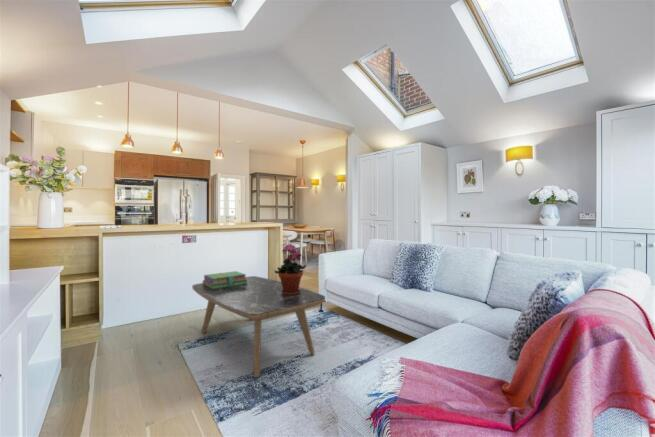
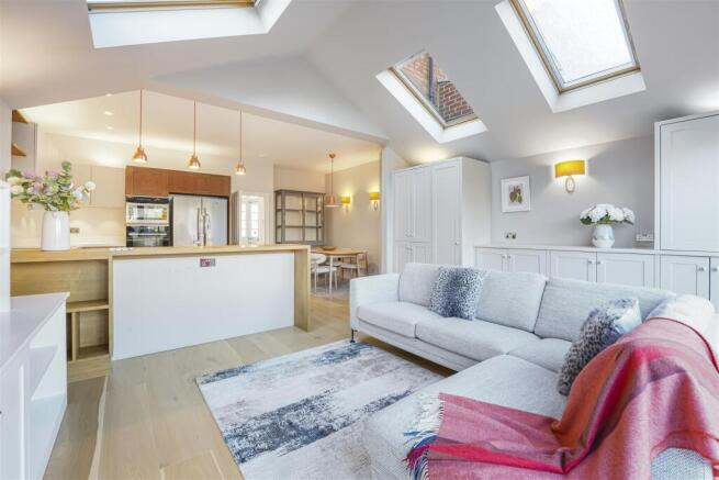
- potted plant [274,243,307,295]
- stack of books [202,270,248,289]
- coffee table [191,275,326,378]
